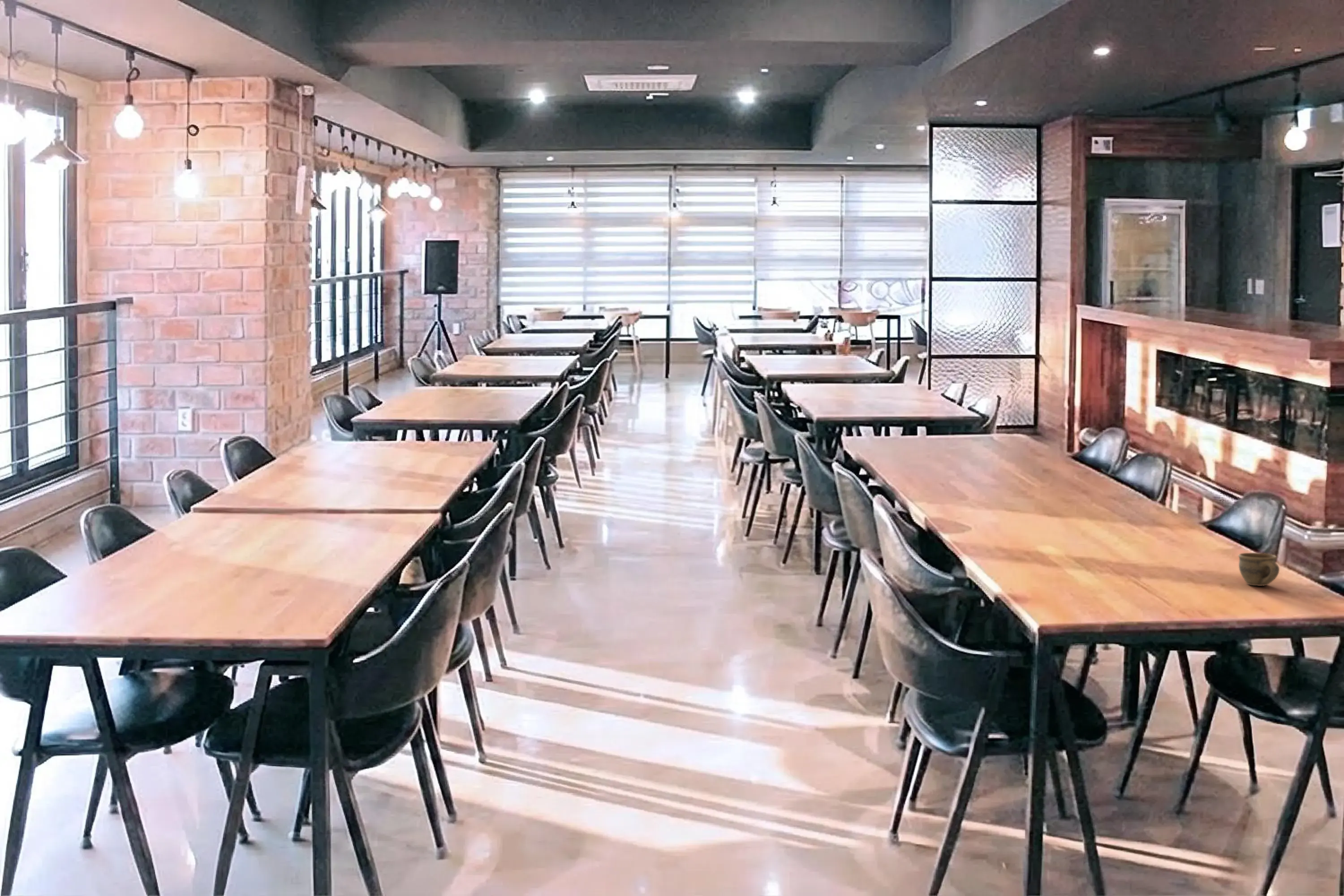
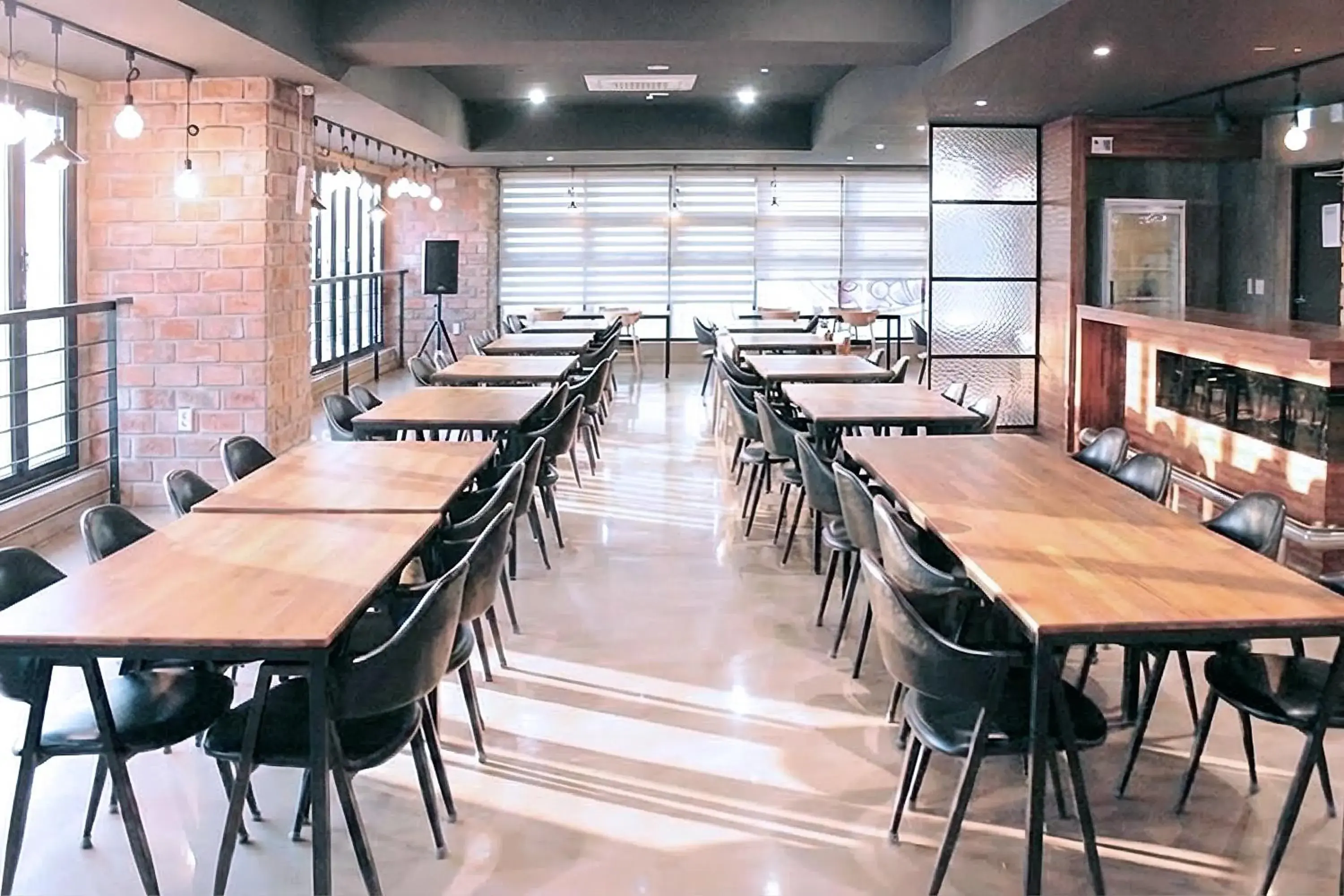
- cup [1238,552,1280,586]
